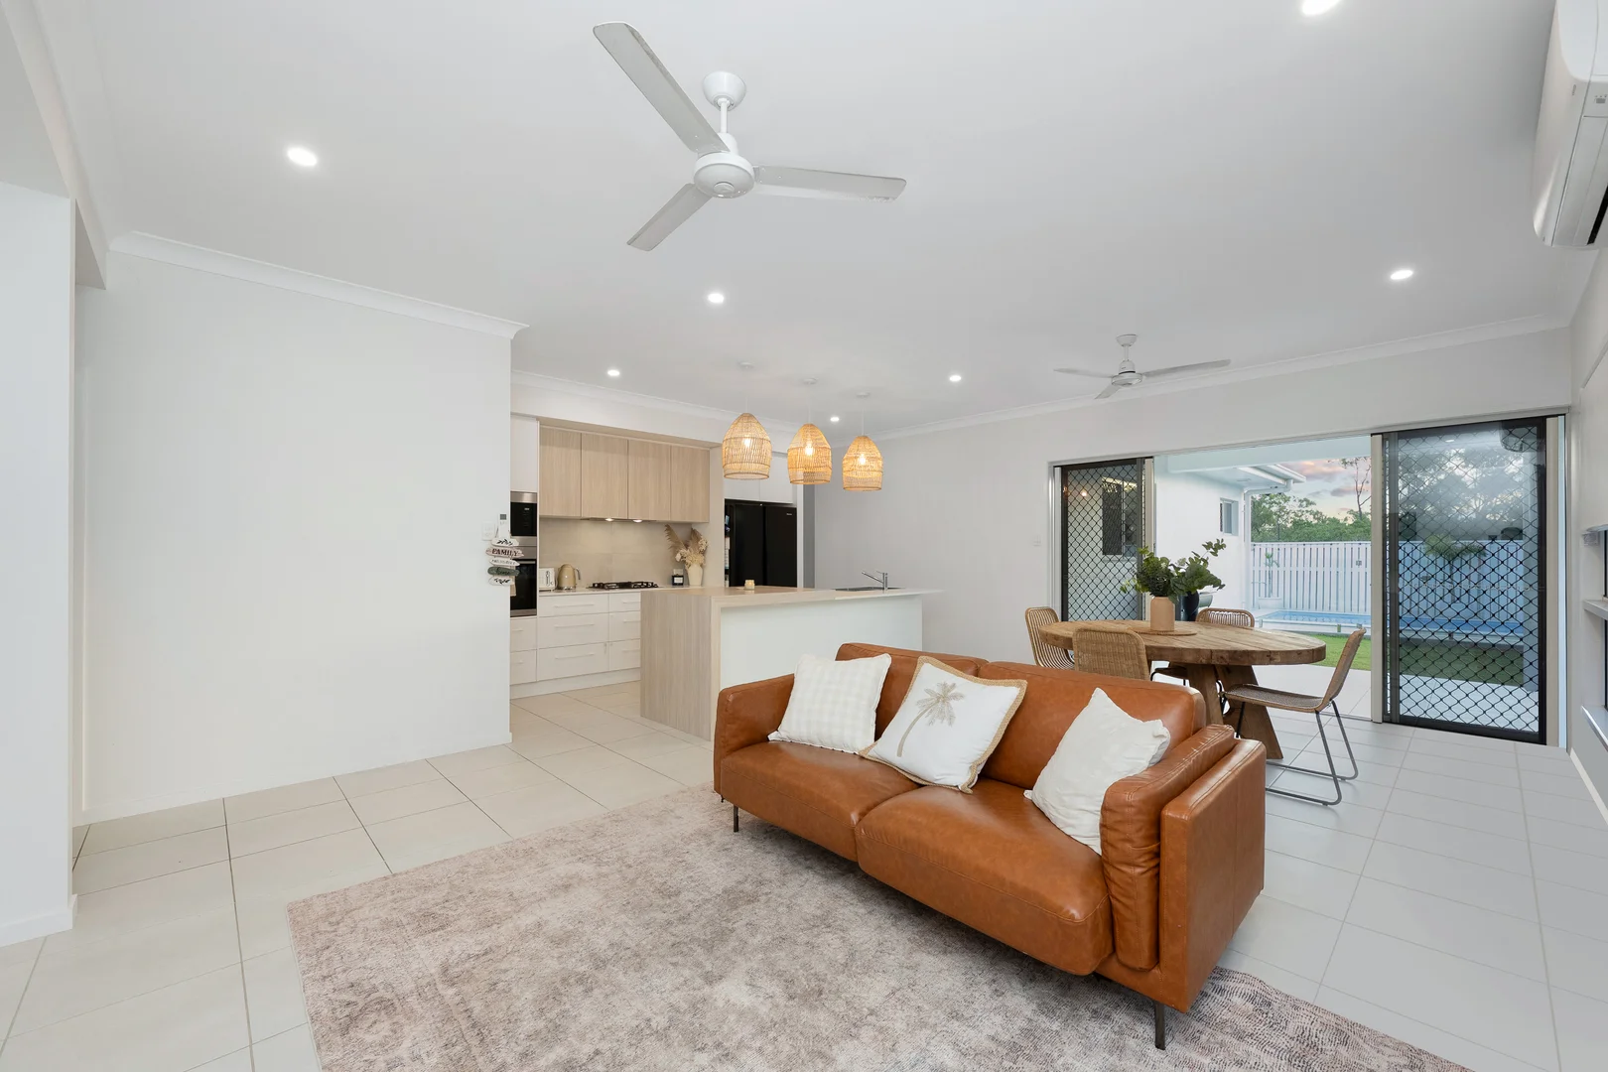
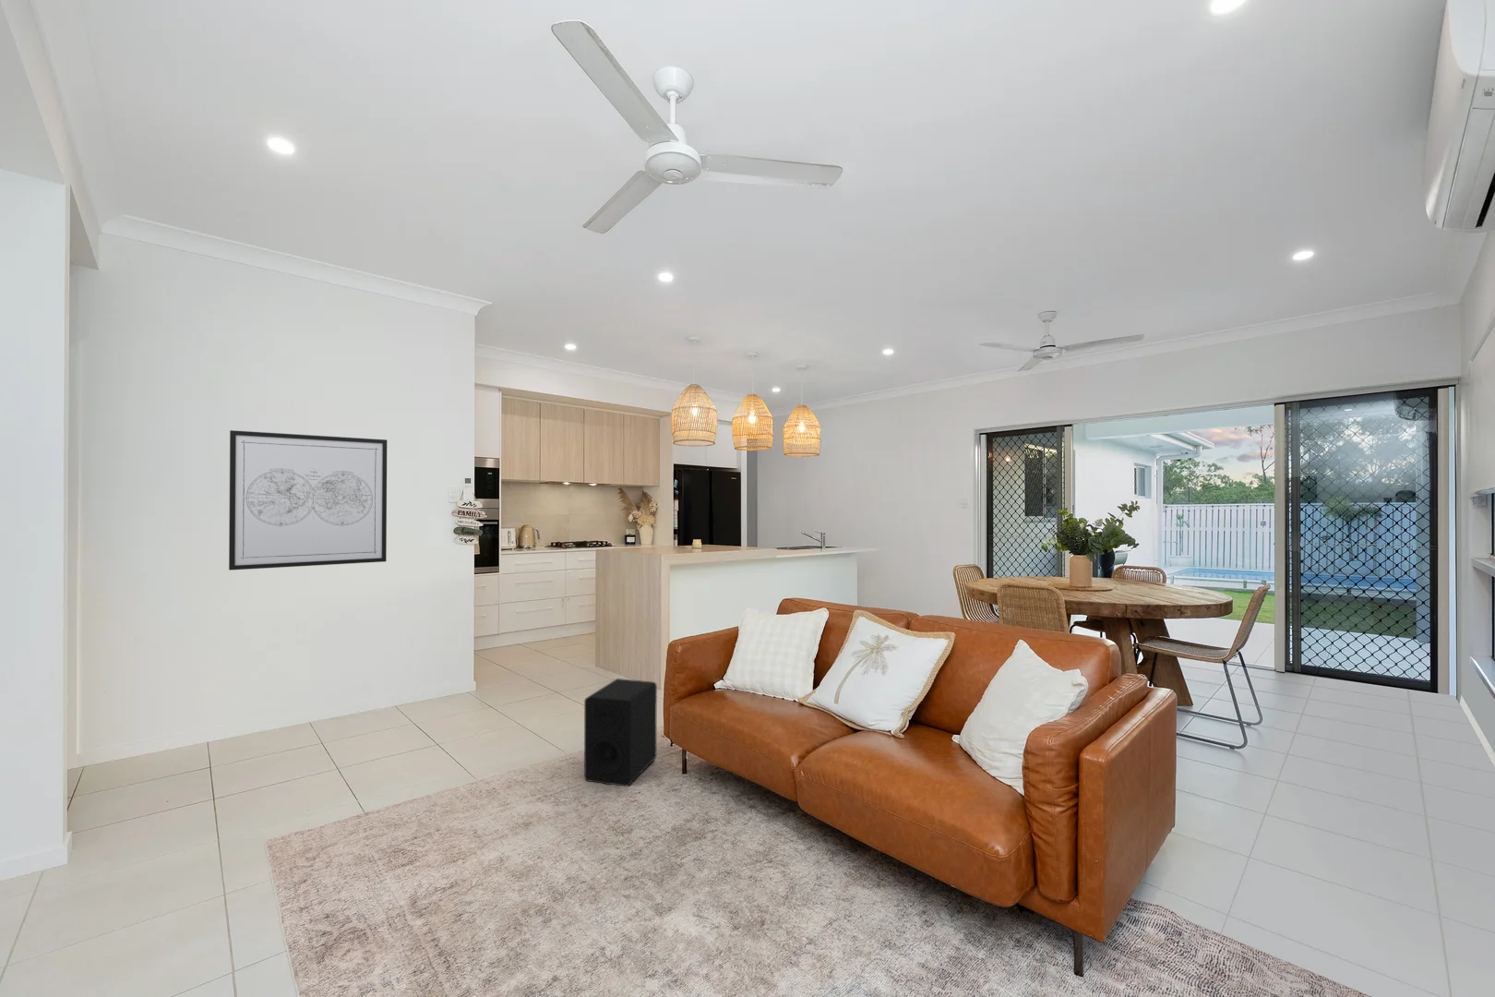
+ speaker [583,678,659,788]
+ wall art [228,430,387,572]
